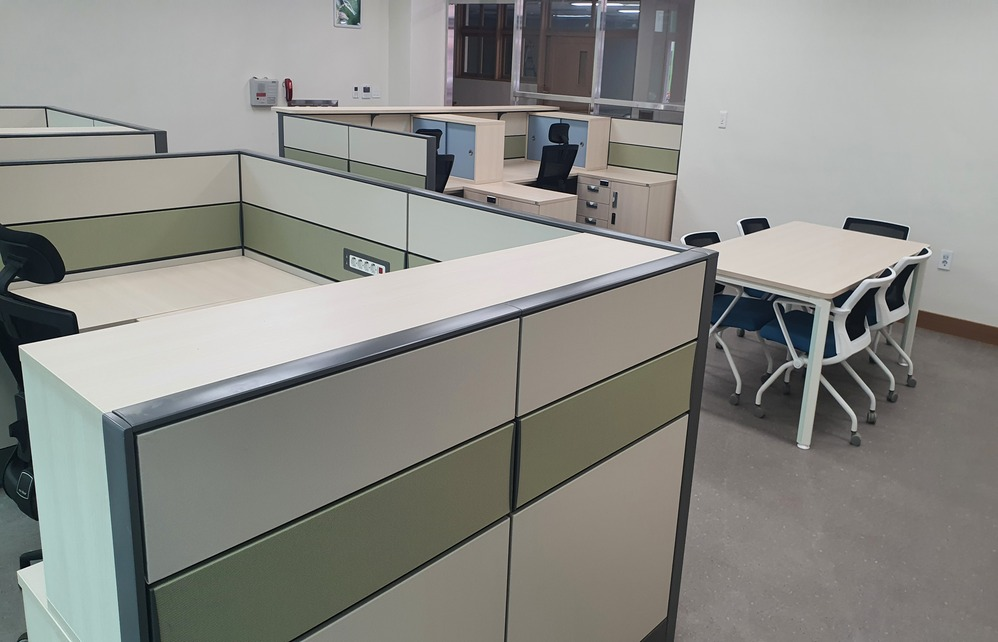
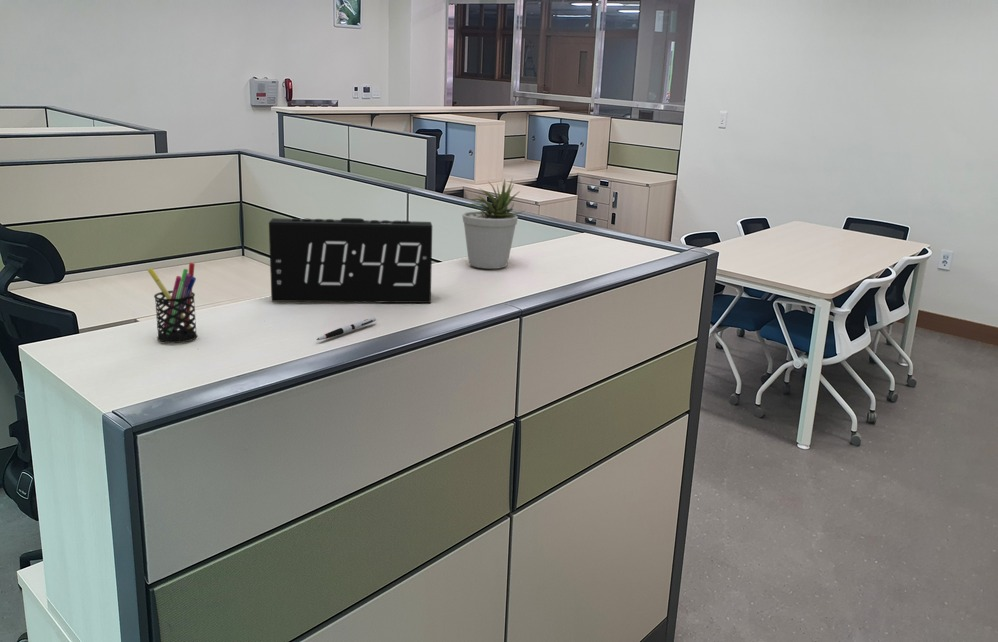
+ pen [316,317,377,341]
+ alarm clock [268,217,433,304]
+ potted plant [461,177,526,270]
+ pen holder [147,262,198,344]
